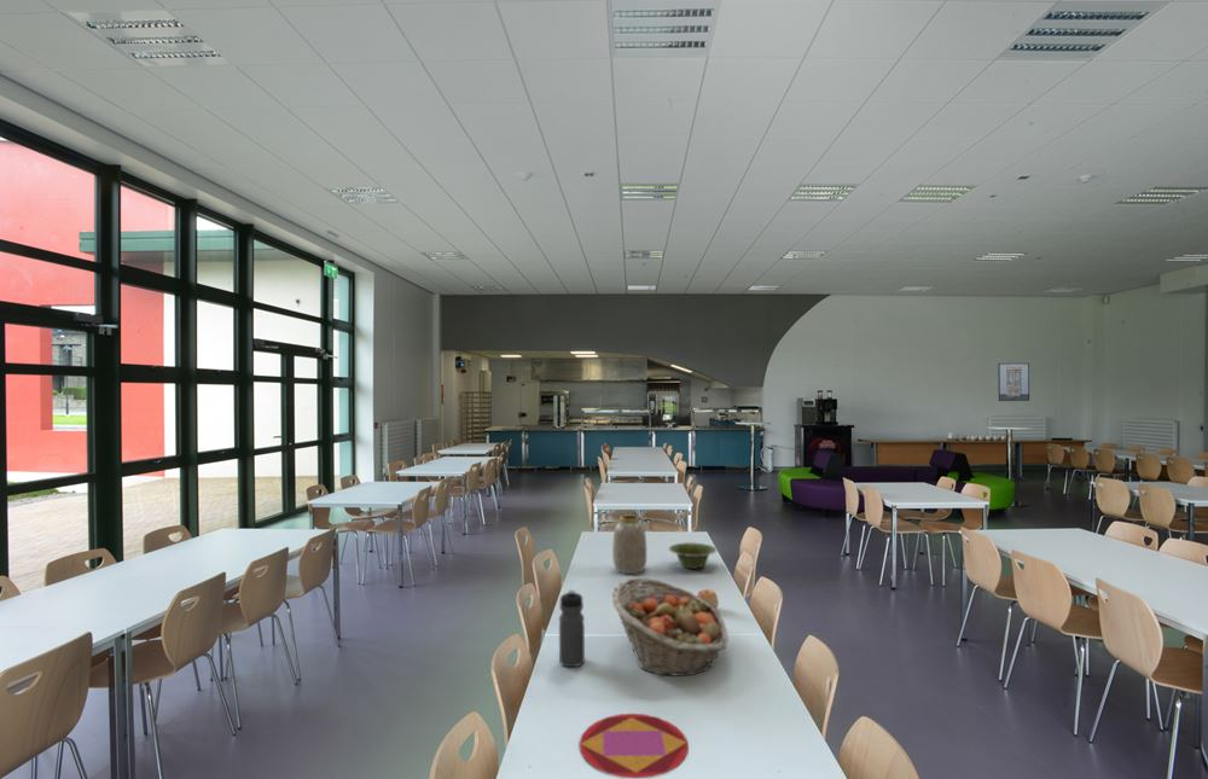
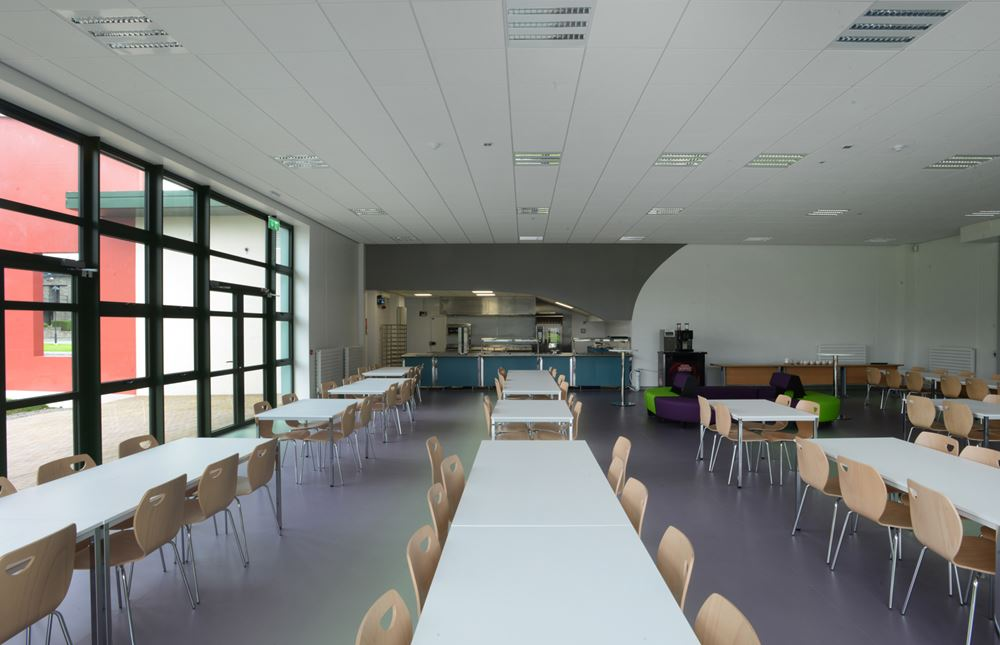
- dish [667,541,719,570]
- apple [696,588,720,611]
- fruit basket [611,577,730,678]
- water bottle [558,588,586,668]
- plate [579,713,689,779]
- vase [611,515,647,575]
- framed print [997,362,1030,402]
